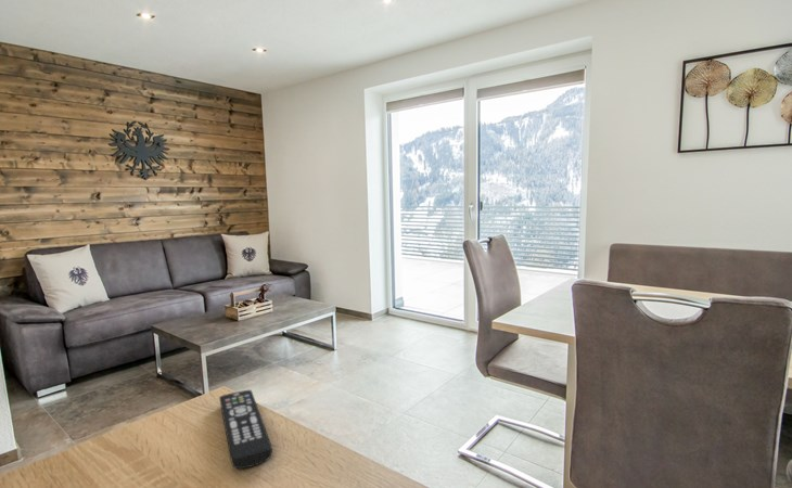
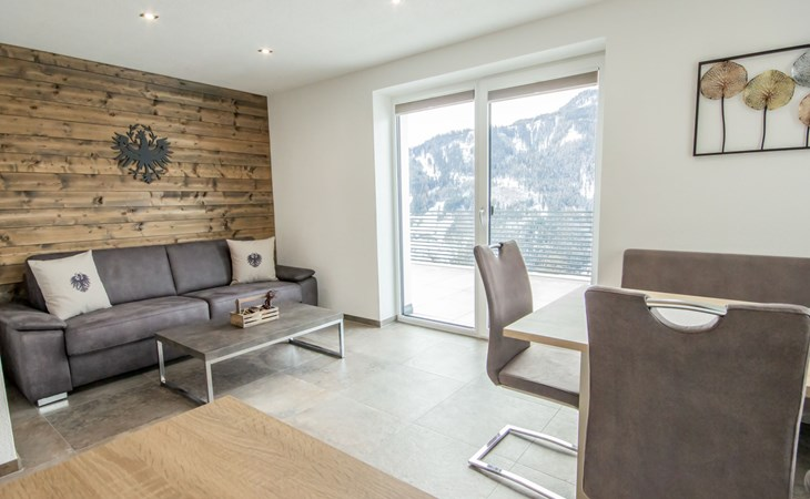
- remote control [218,389,273,470]
